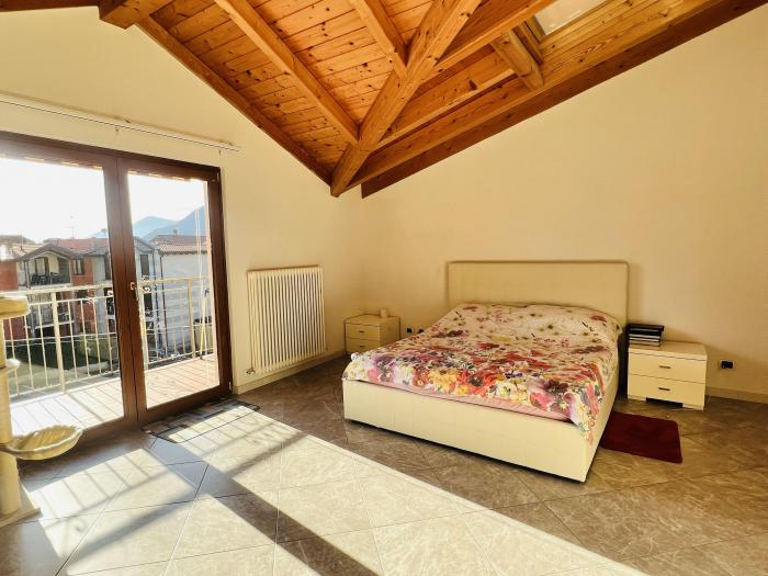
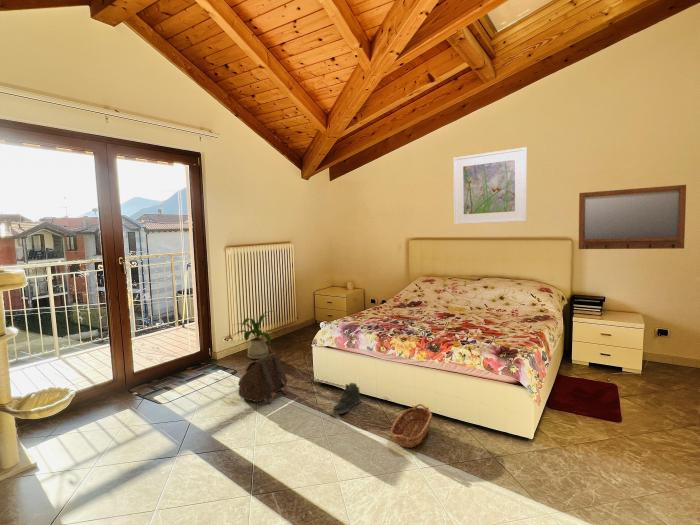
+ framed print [452,146,528,226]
+ satchel [237,352,289,404]
+ home mirror [578,184,687,250]
+ sneaker [332,382,362,415]
+ house plant [229,310,280,360]
+ basket [390,403,433,449]
